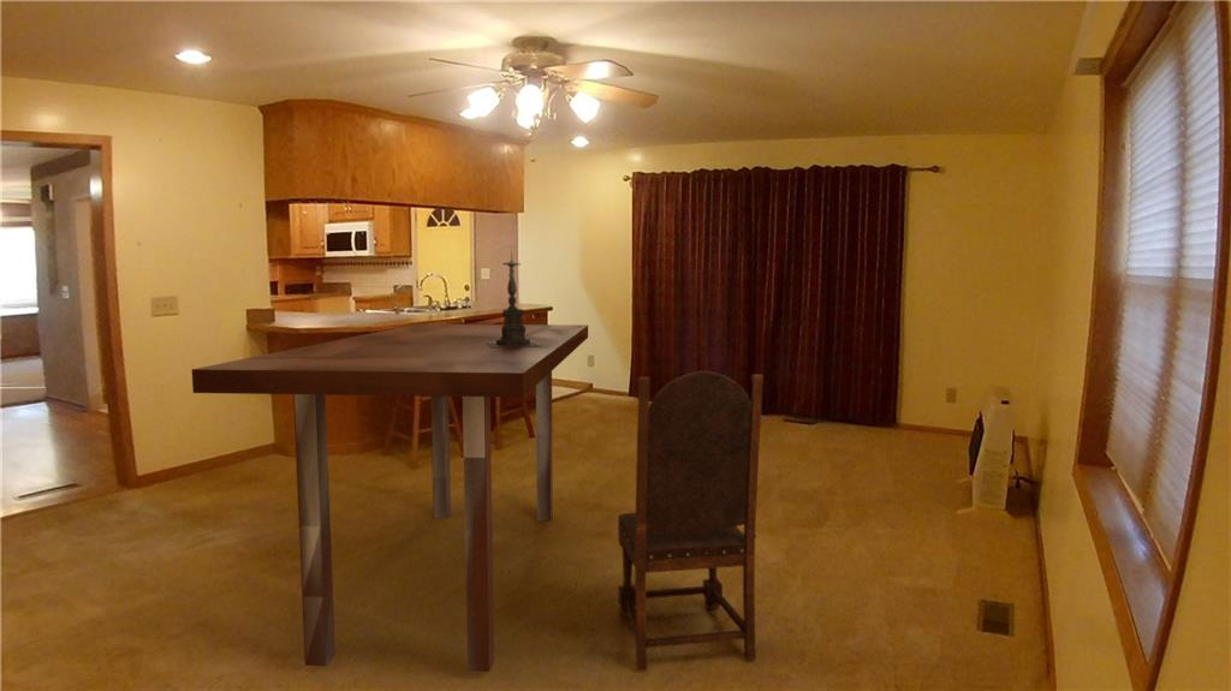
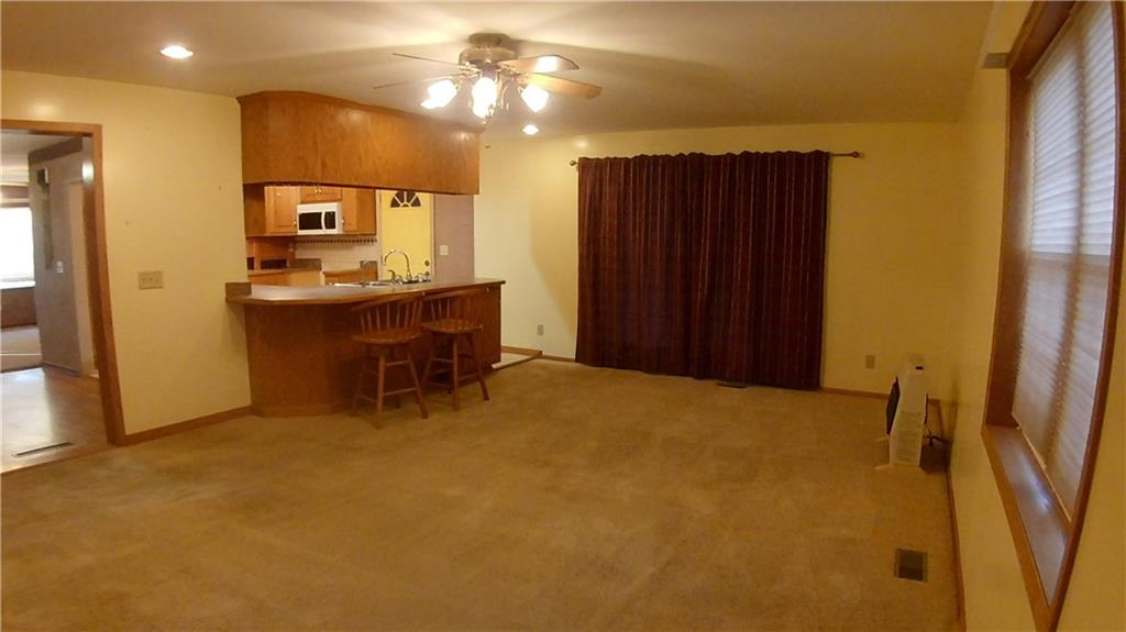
- chair [617,369,765,672]
- dining table [191,323,589,673]
- candle holder [487,248,539,349]
